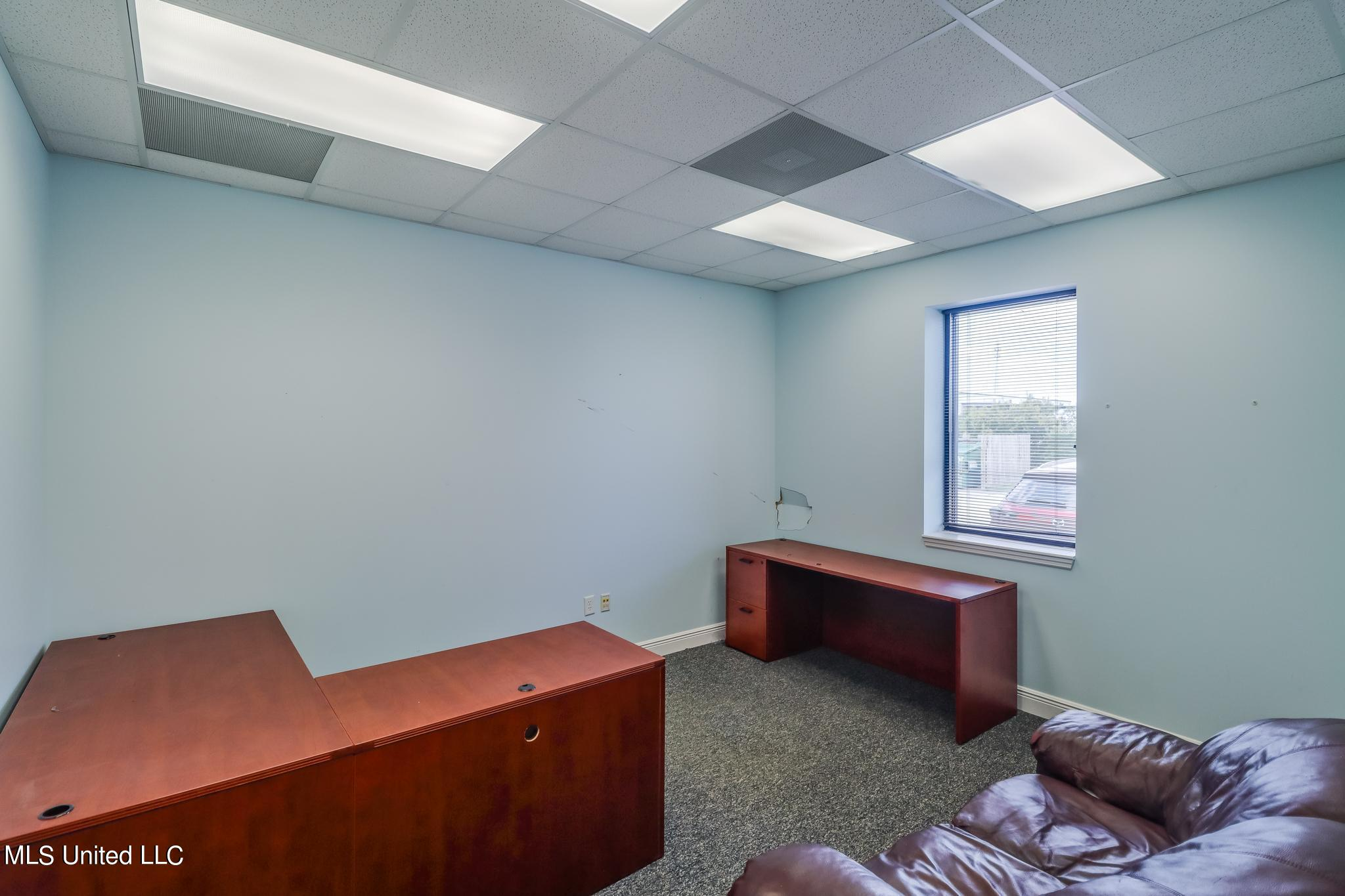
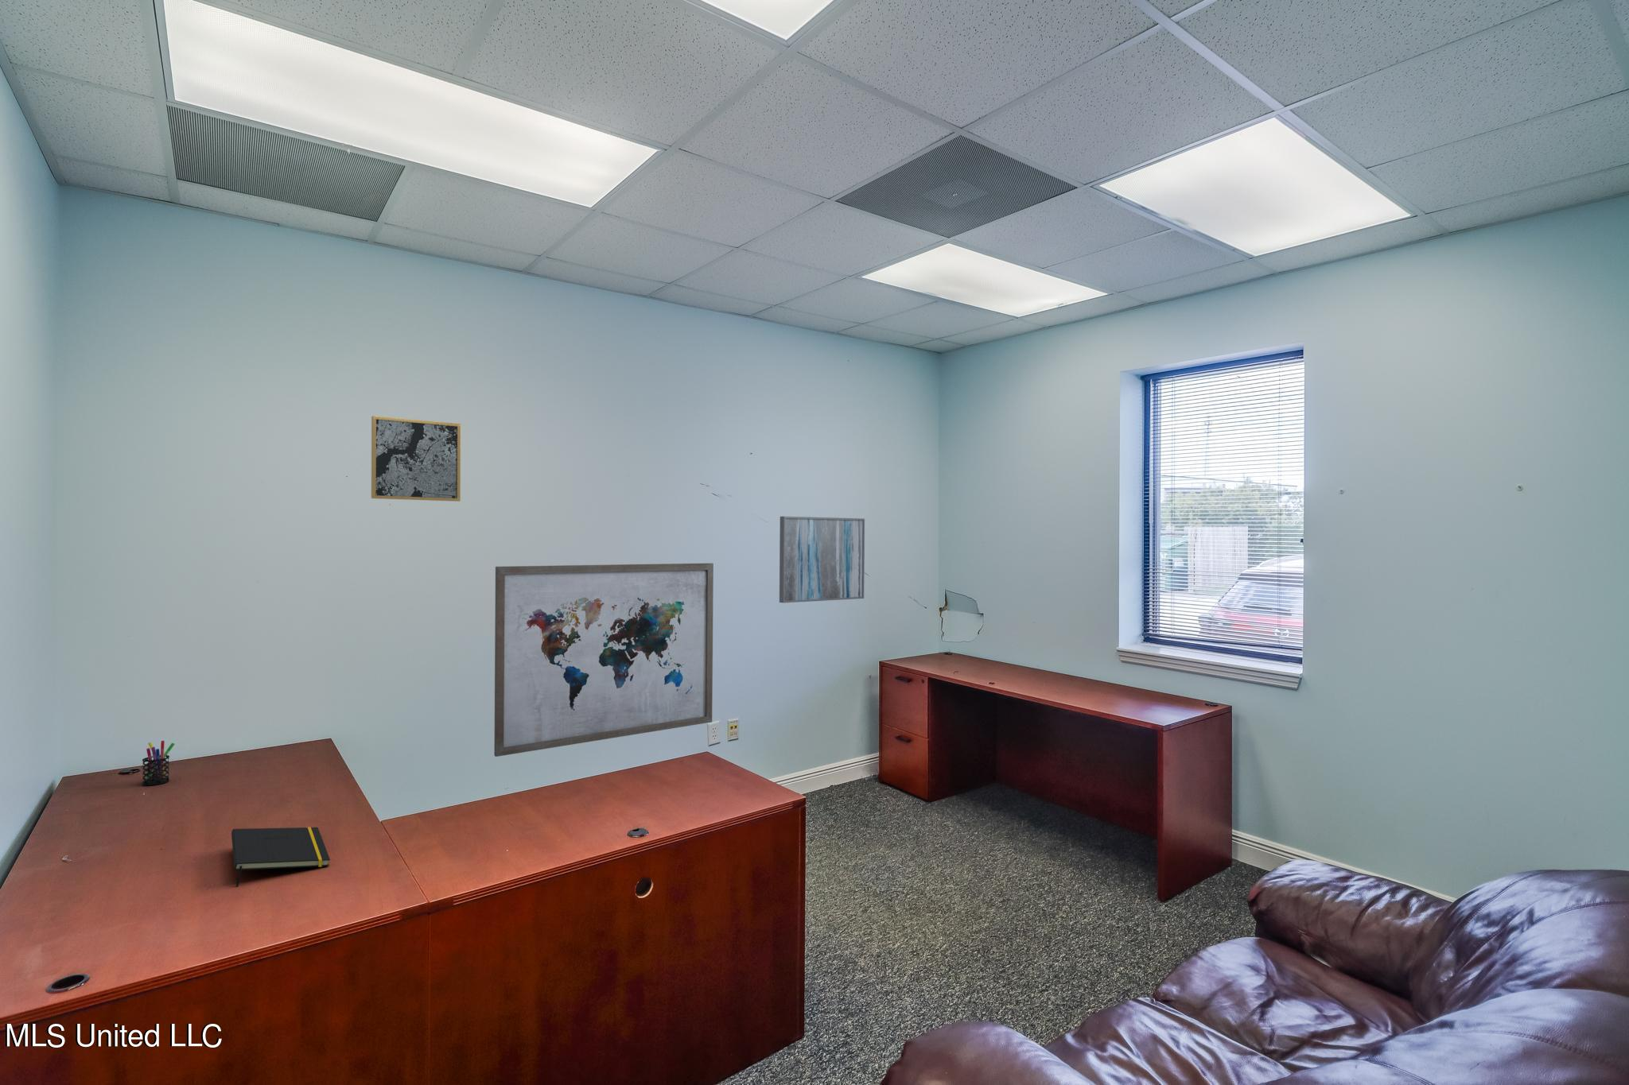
+ pen holder [142,740,174,786]
+ wall art [779,516,866,604]
+ wall art [371,415,461,503]
+ wall art [493,563,715,758]
+ notepad [230,827,331,888]
